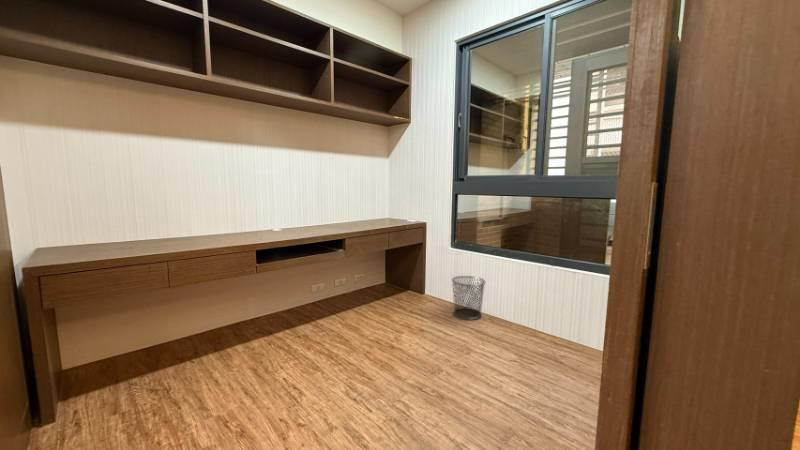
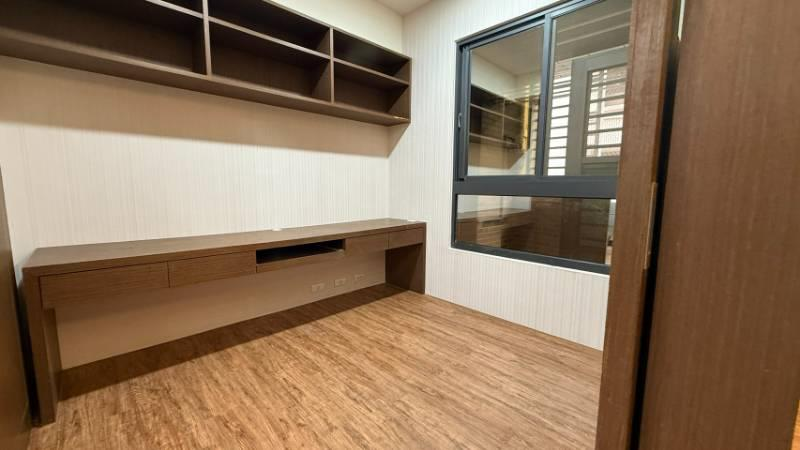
- waste bin [451,275,487,321]
